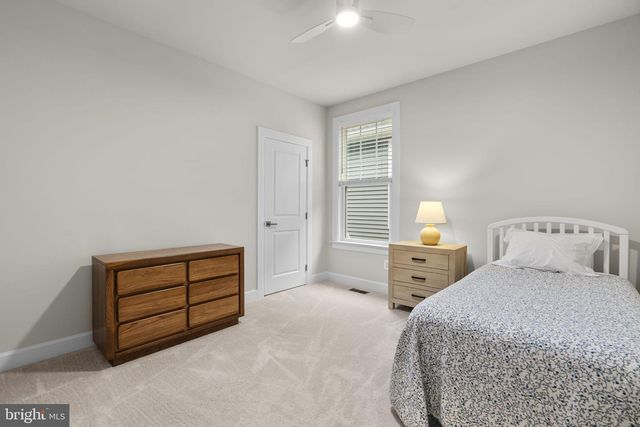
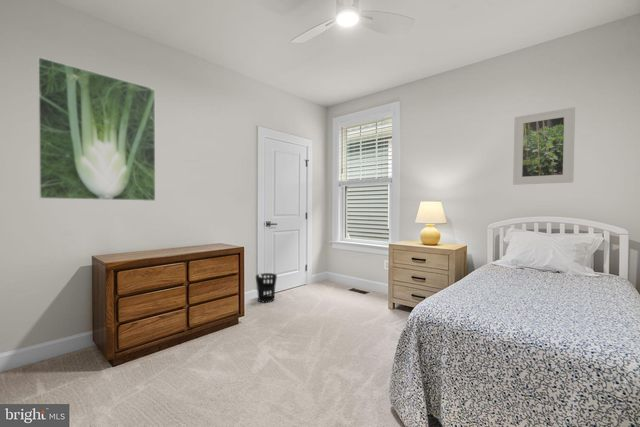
+ wastebasket [255,272,278,304]
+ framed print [512,106,576,186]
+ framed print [37,56,156,202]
